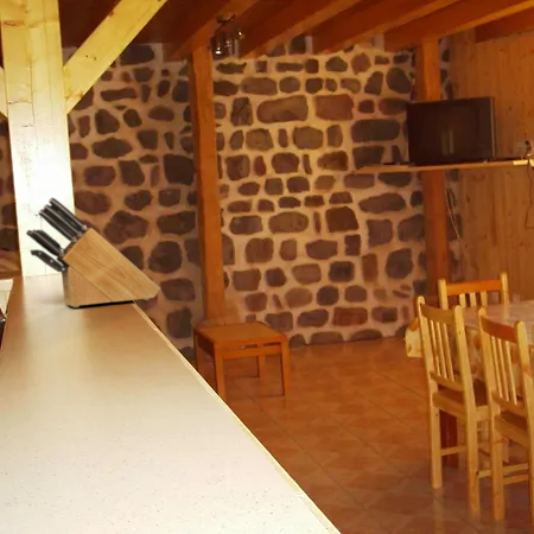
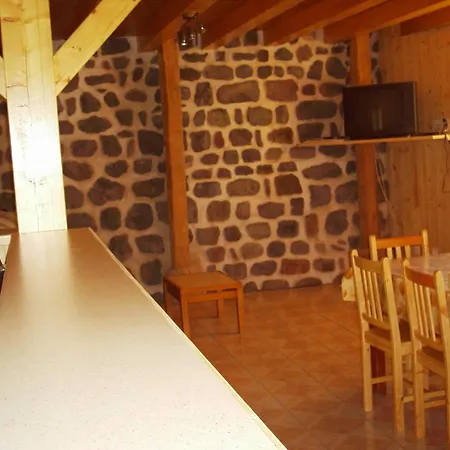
- knife block [25,196,161,309]
